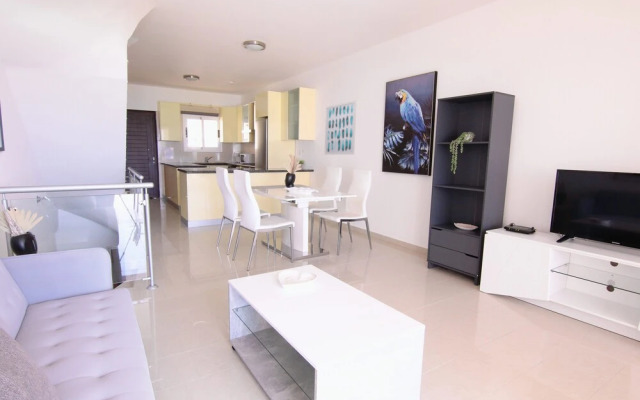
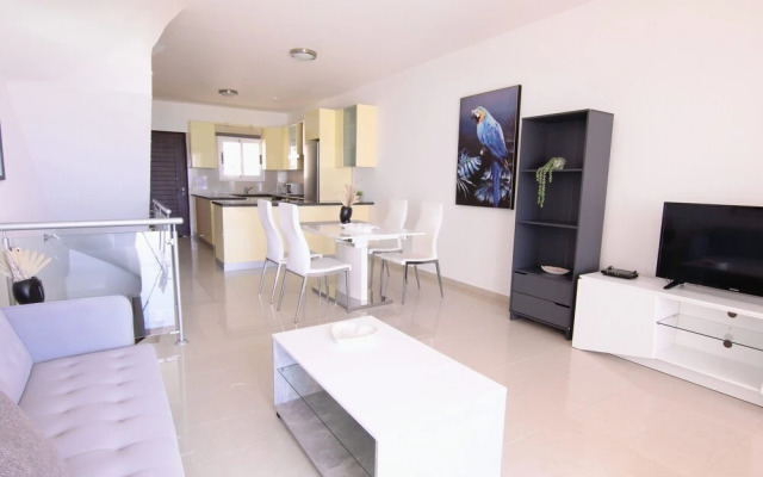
- wall art [323,99,358,156]
